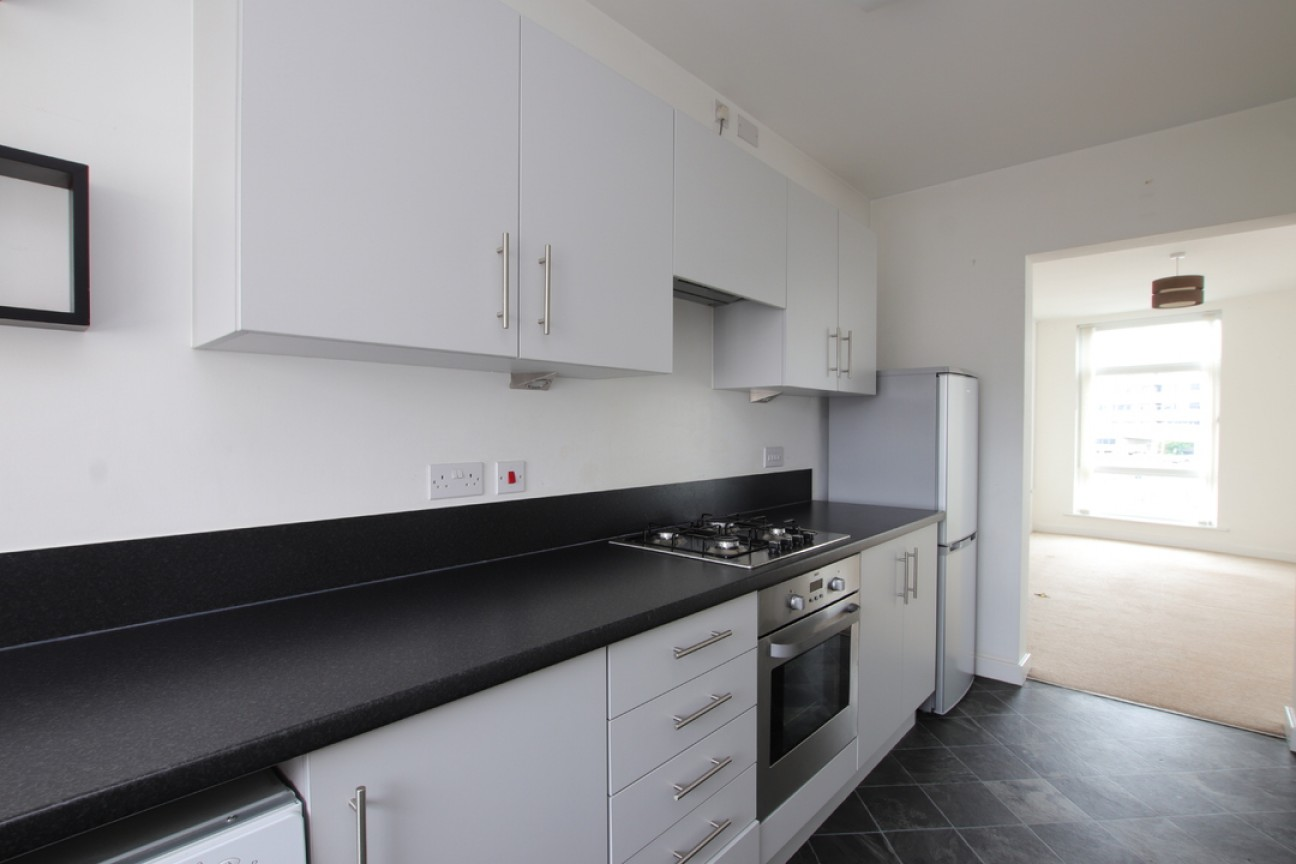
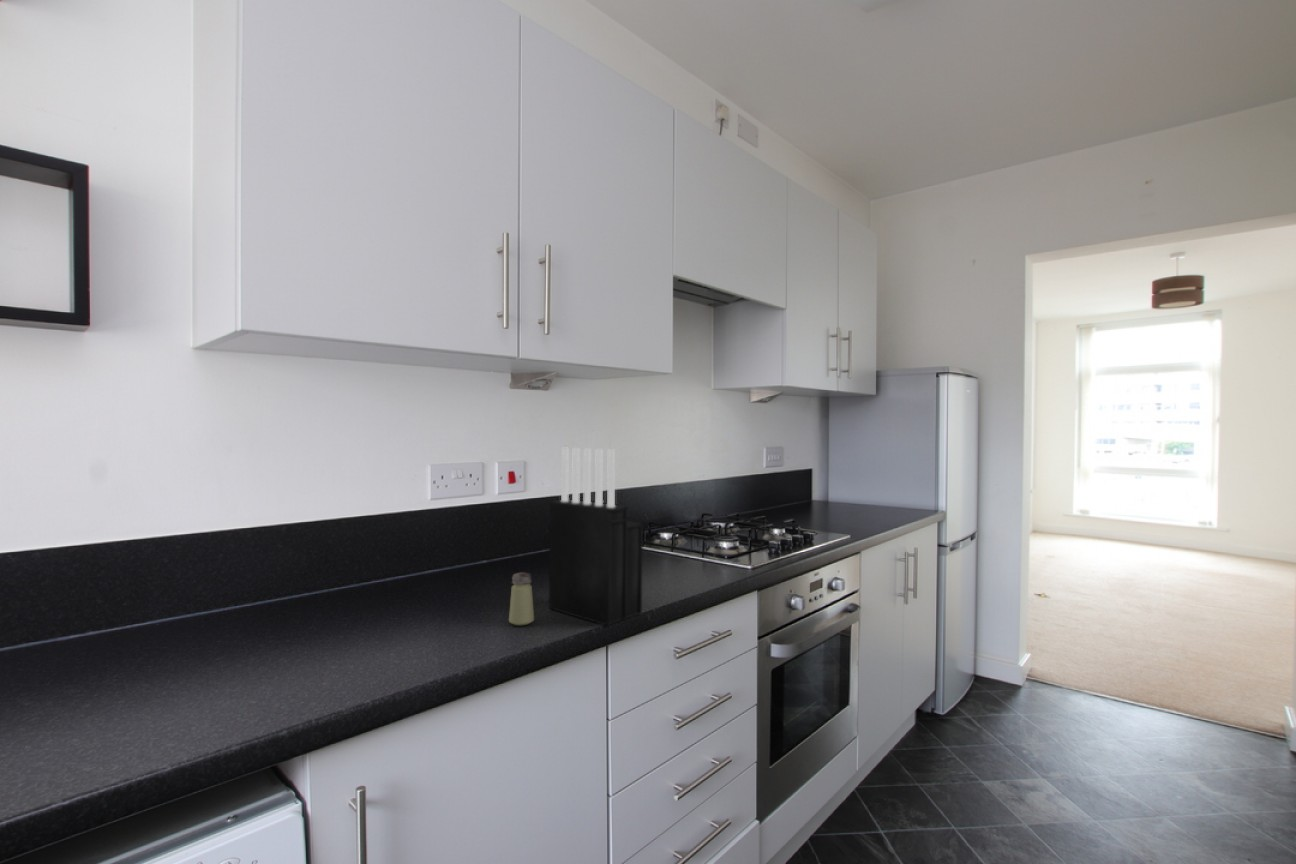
+ saltshaker [508,571,535,626]
+ knife block [548,447,644,627]
